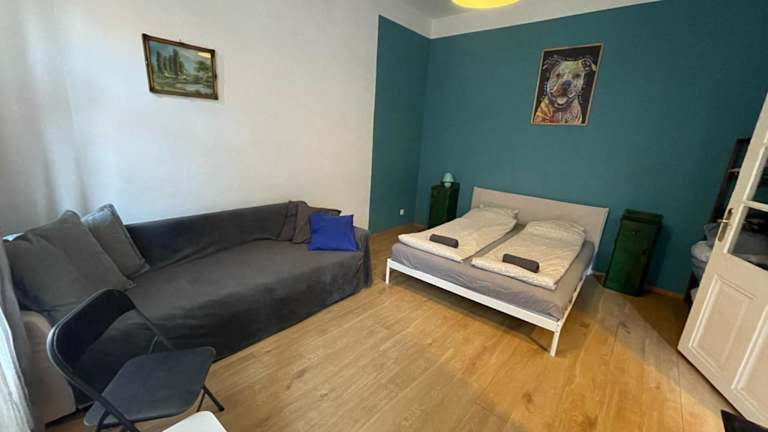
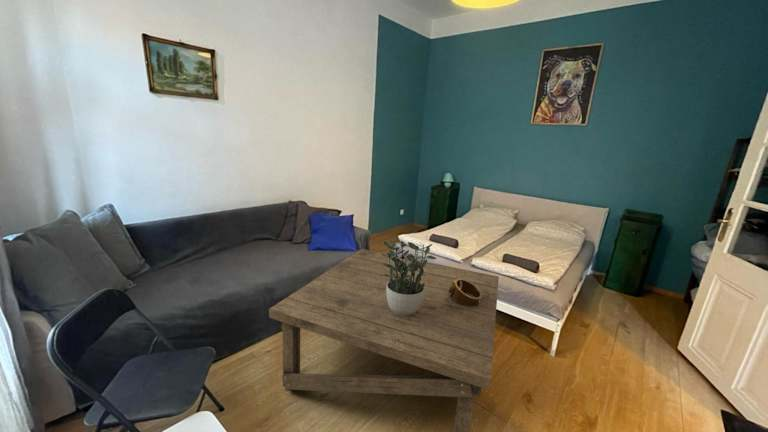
+ coffee table [268,248,500,432]
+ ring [449,279,482,306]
+ potted plant [382,240,437,315]
